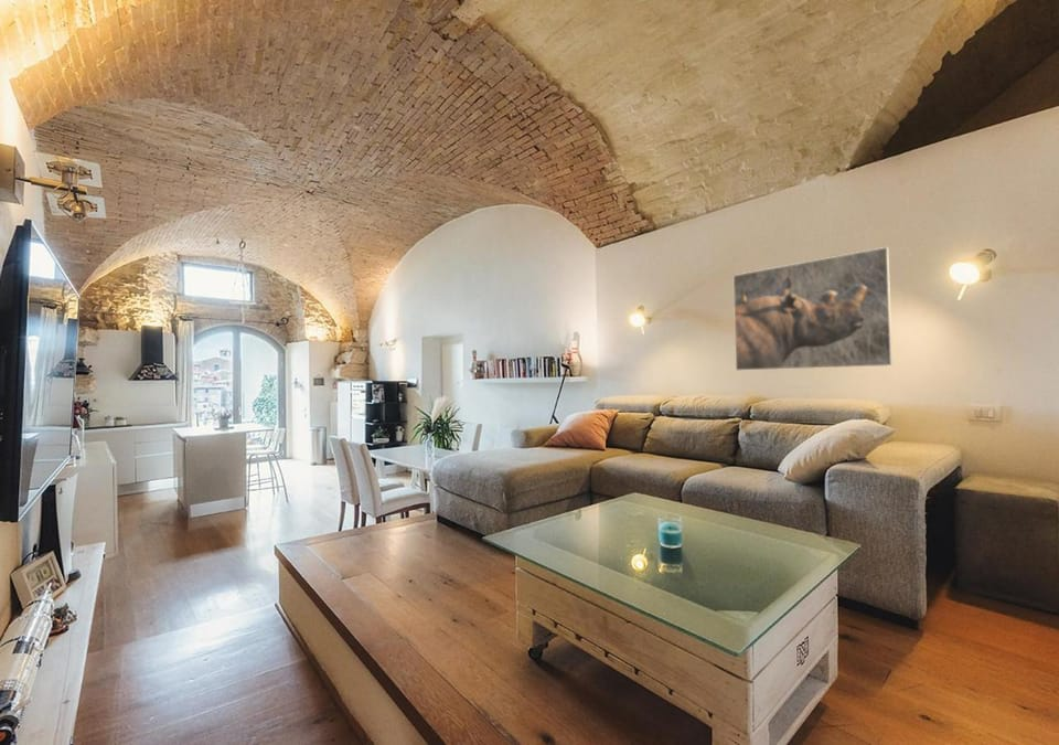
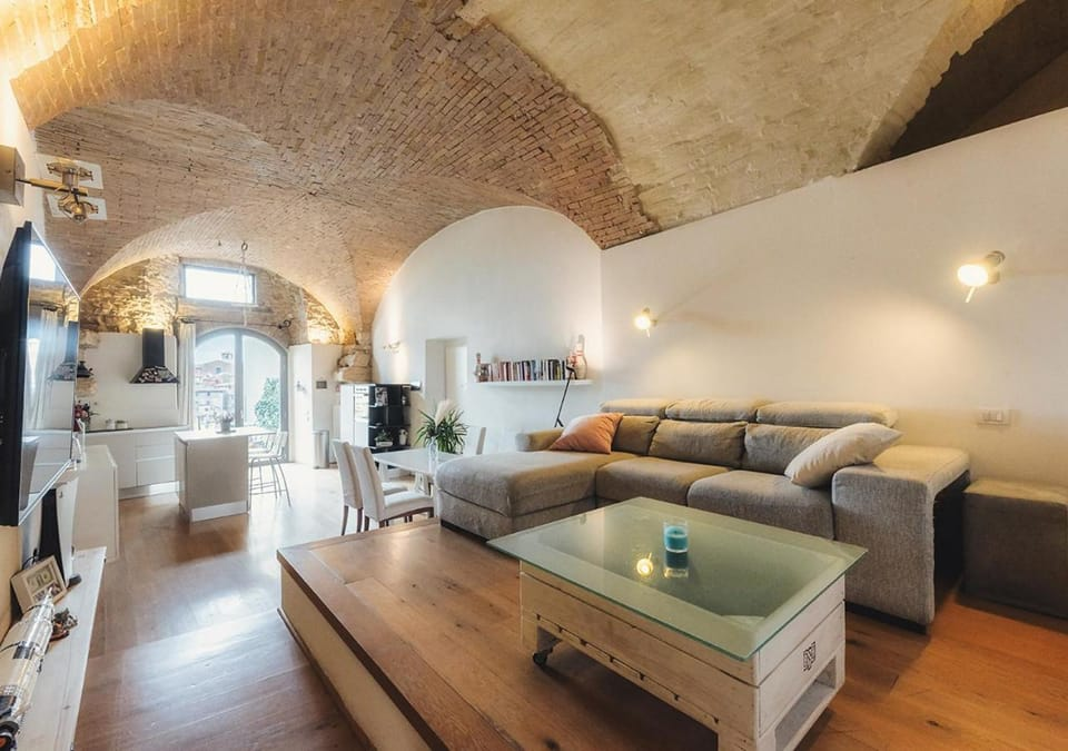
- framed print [732,246,894,372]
